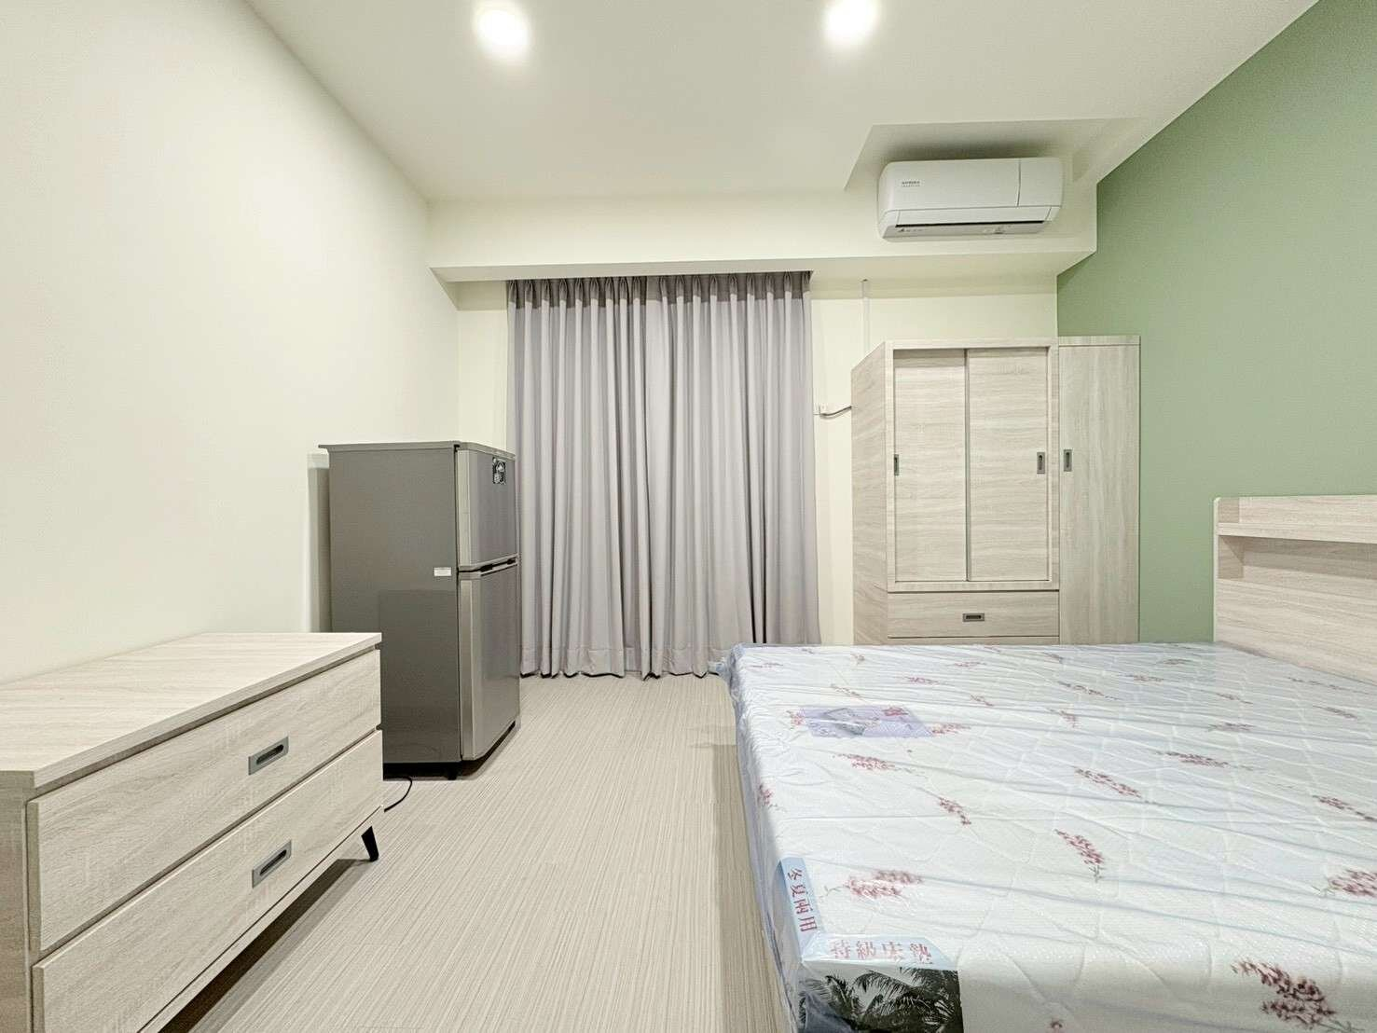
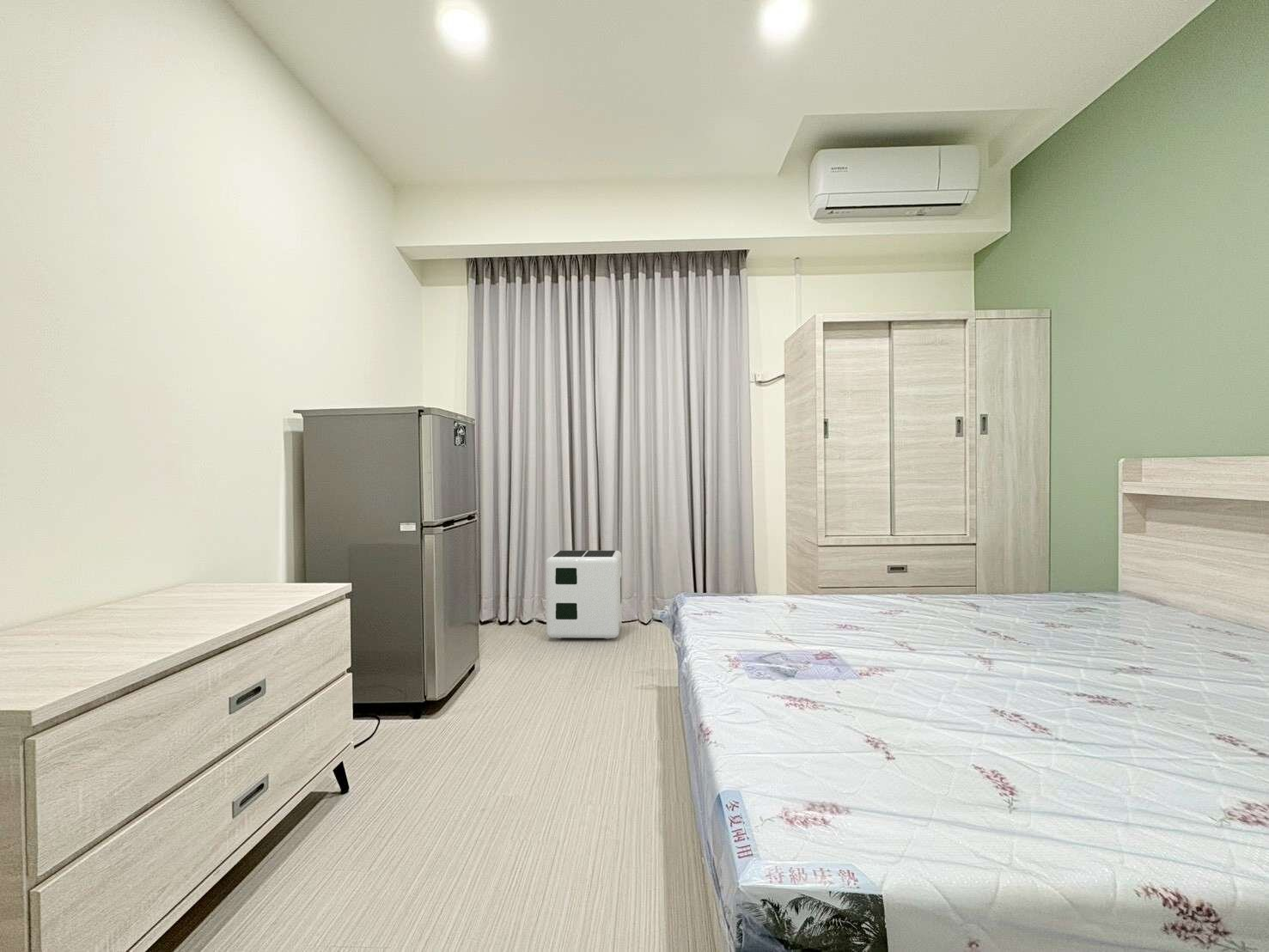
+ air purifier [546,550,623,640]
